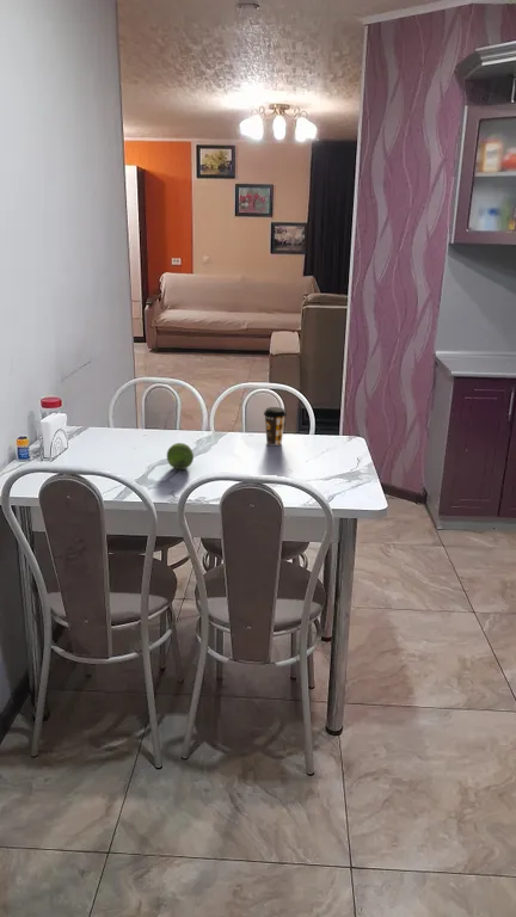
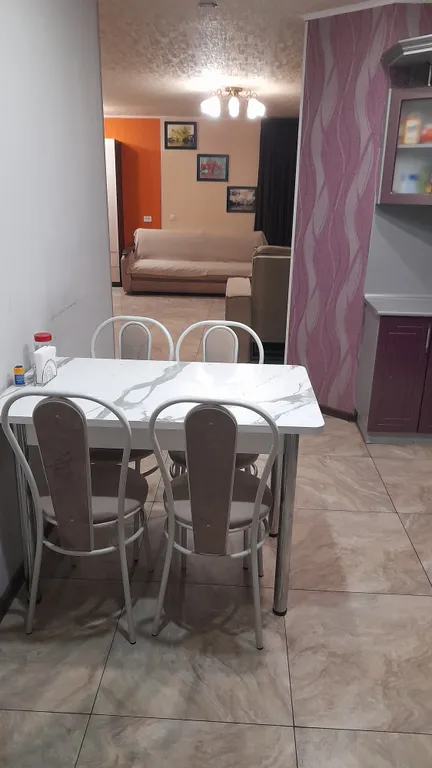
- coffee cup [263,406,288,447]
- fruit [166,442,195,470]
